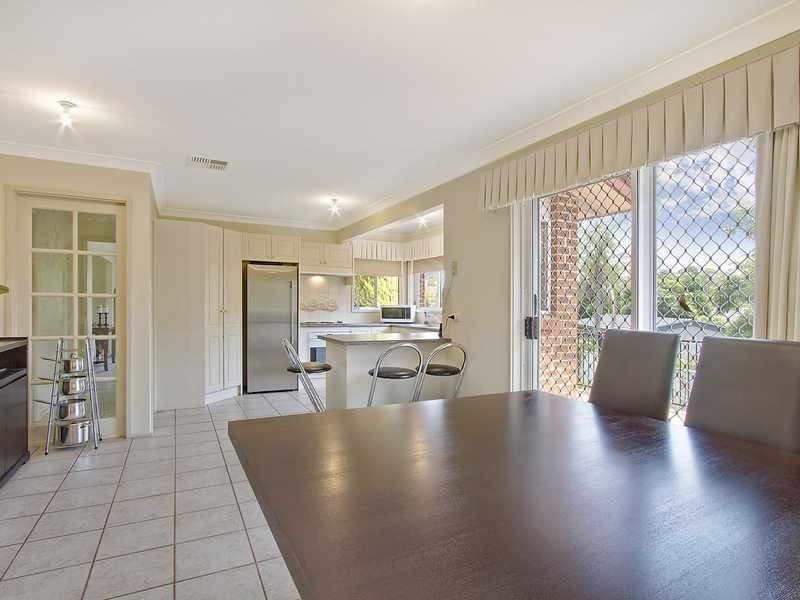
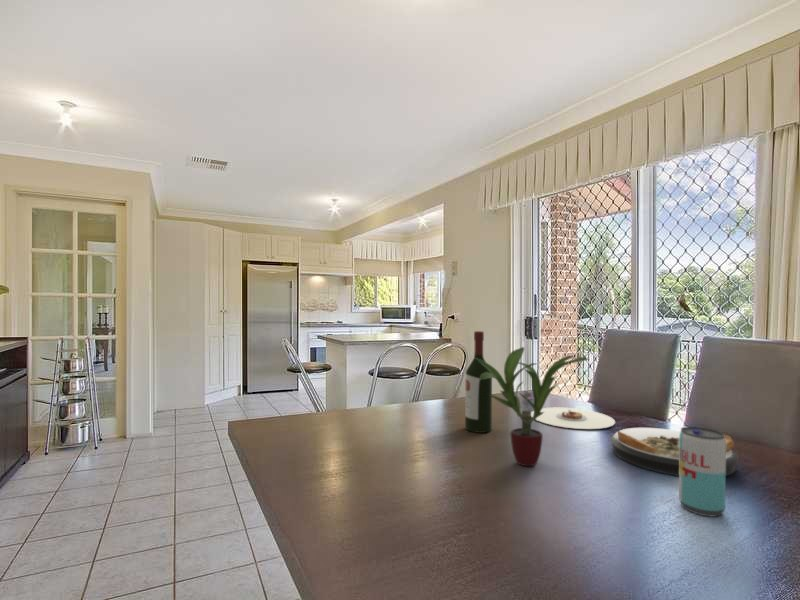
+ plate [609,427,740,477]
+ potted plant [473,346,591,467]
+ beverage can [678,426,726,518]
+ plate [531,406,616,430]
+ wine bottle [464,330,493,434]
